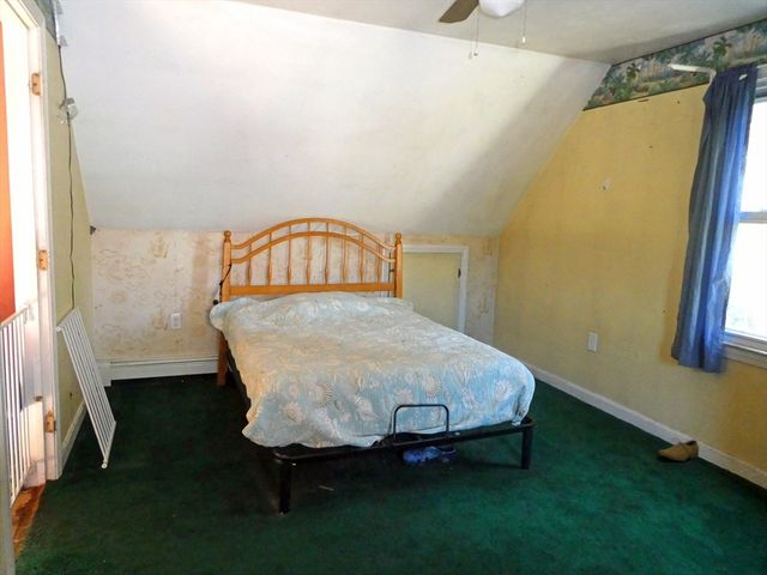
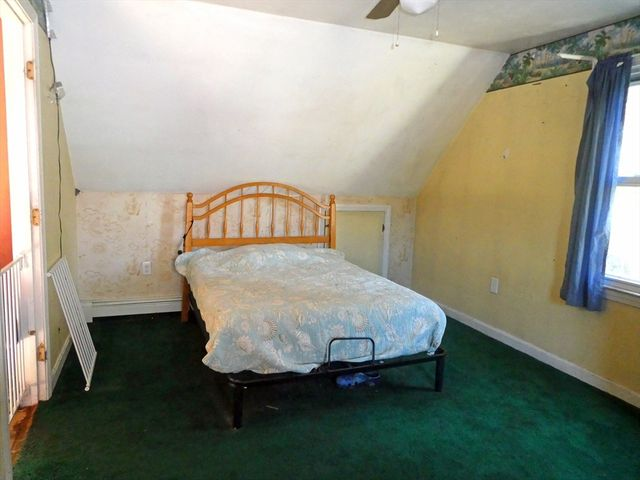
- shoe [657,437,700,462]
